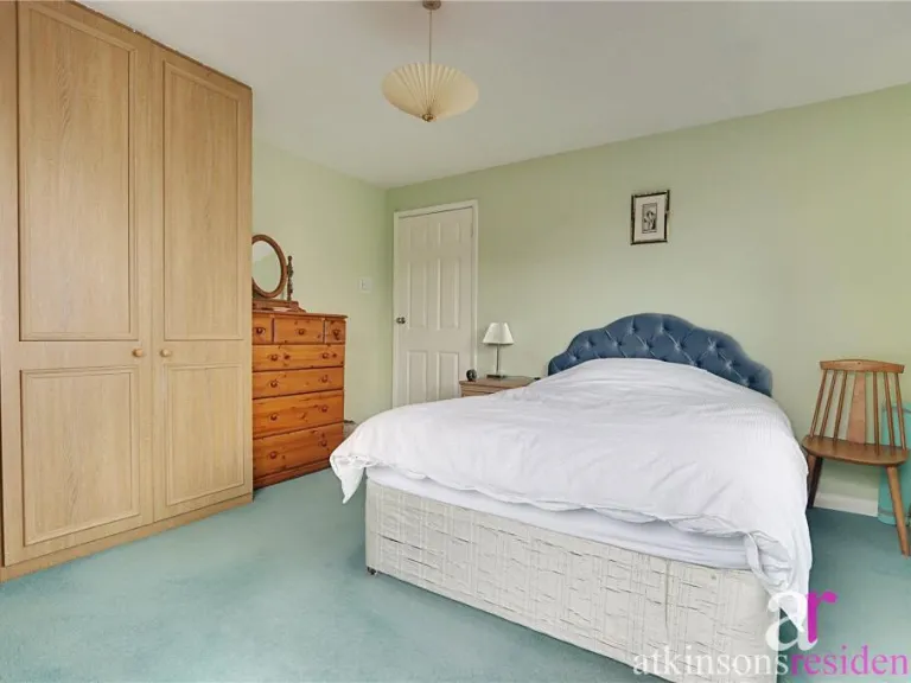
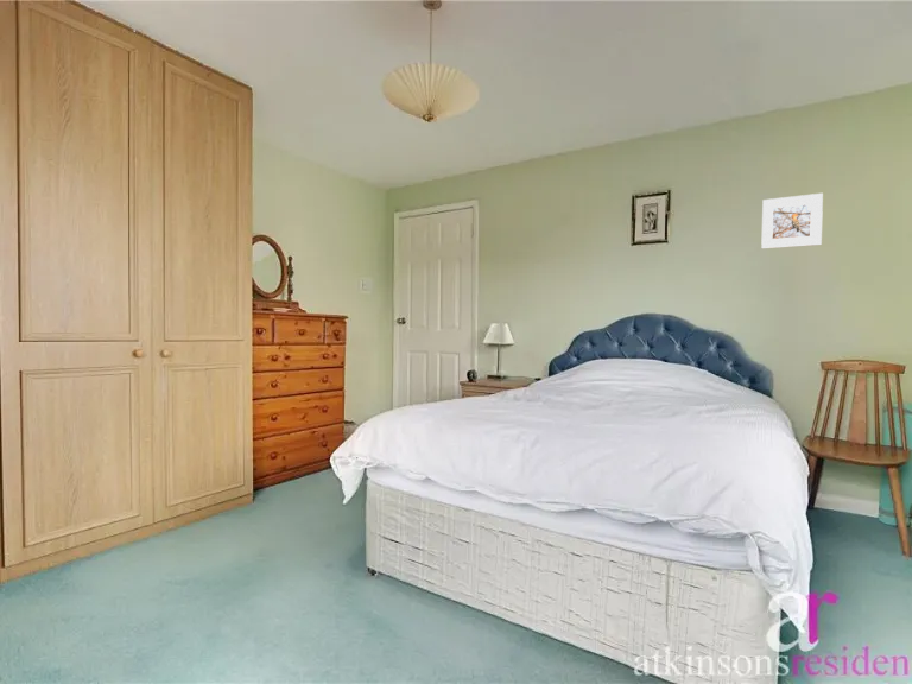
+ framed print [760,192,824,251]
